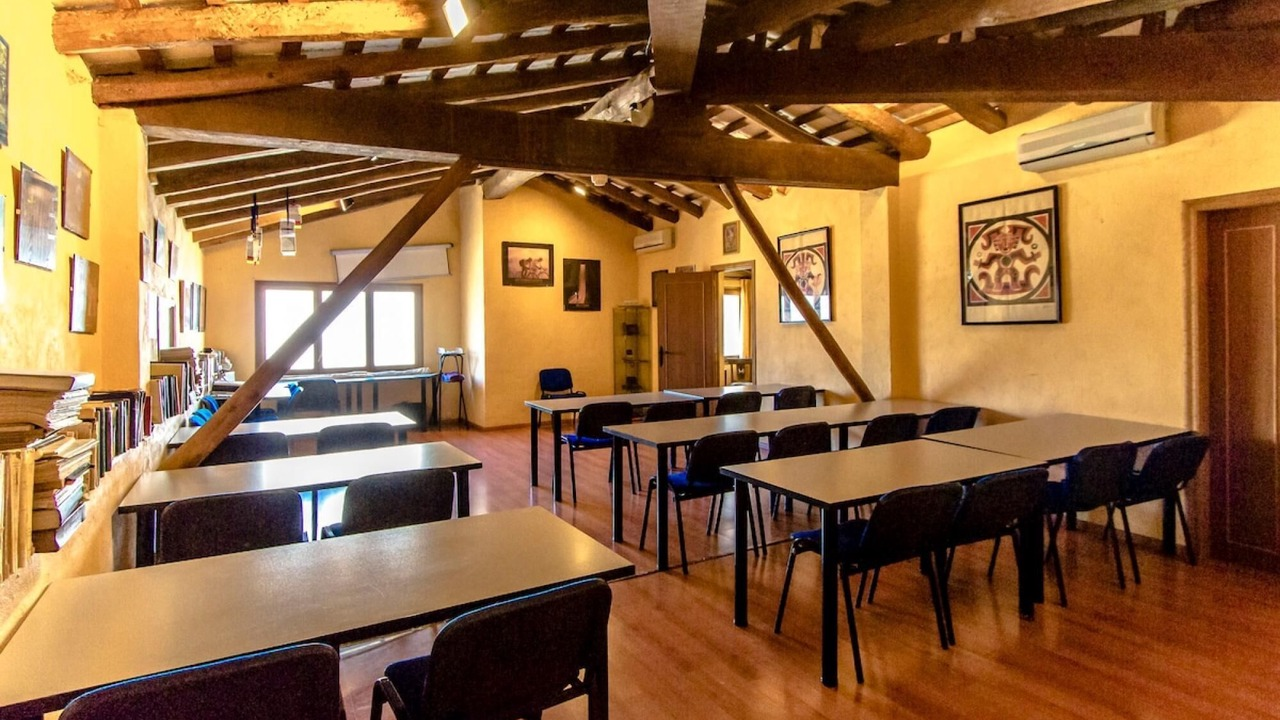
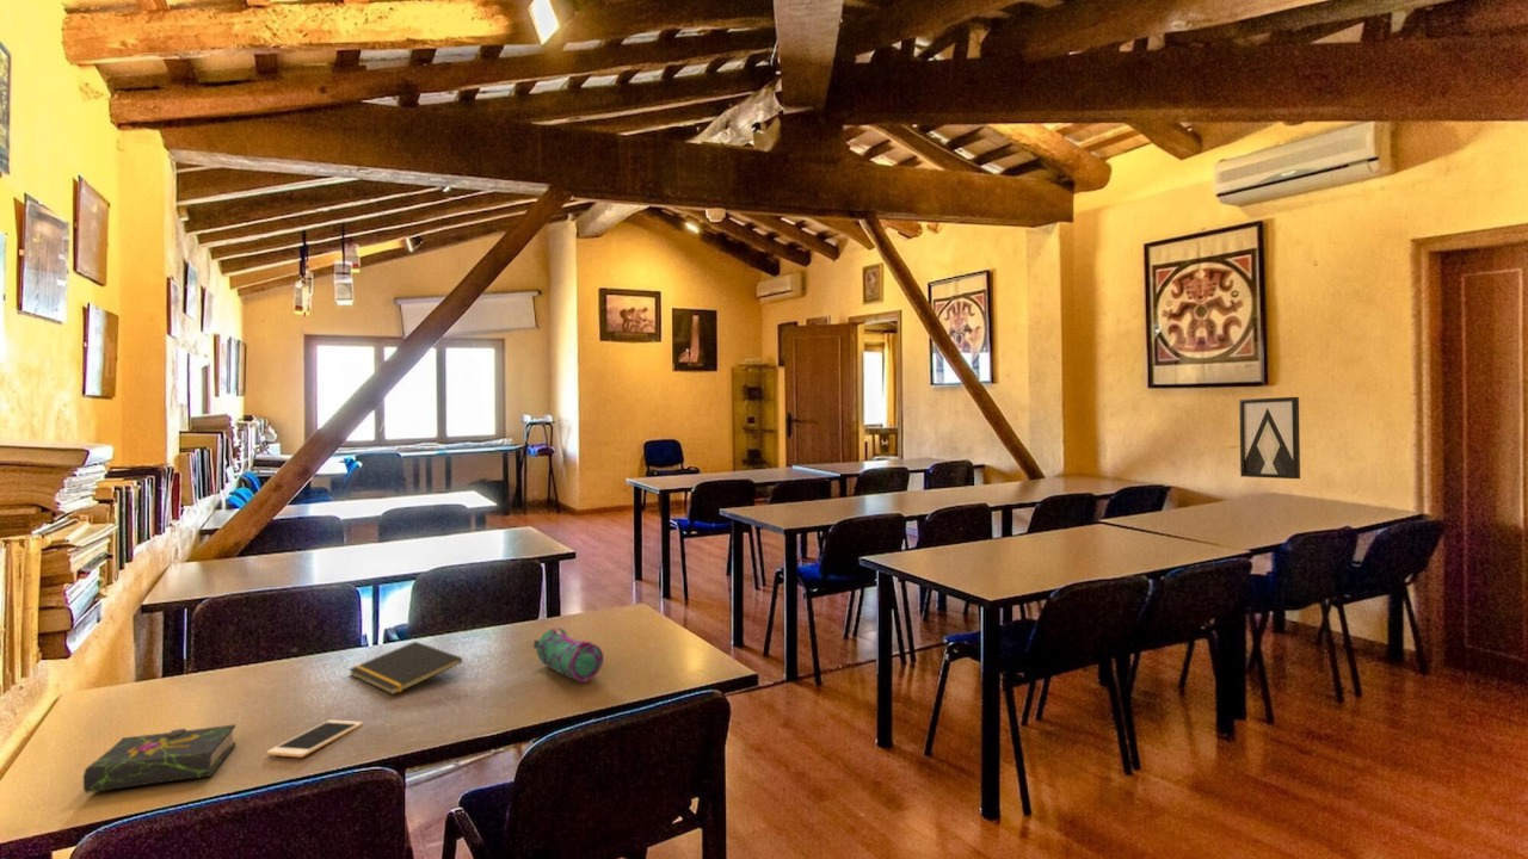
+ notepad [347,641,463,696]
+ book [82,723,236,795]
+ wall art [1238,396,1301,480]
+ cell phone [265,719,364,759]
+ pencil case [532,625,605,684]
